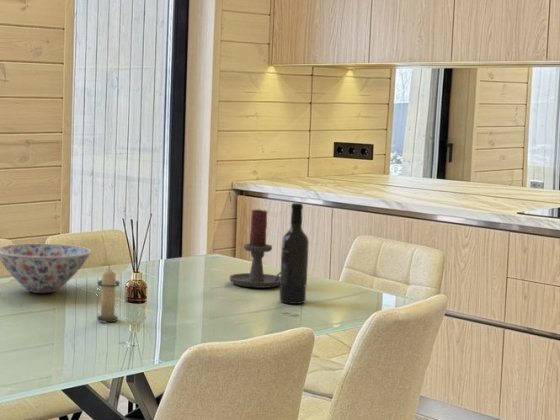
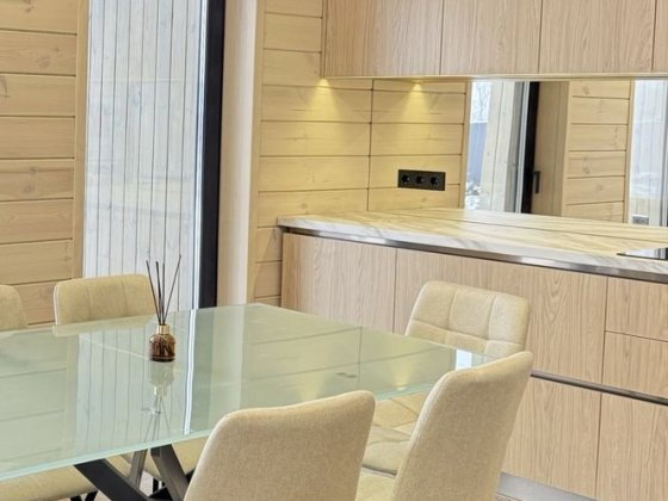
- wine bottle [278,202,310,305]
- candle holder [228,209,281,289]
- candle [96,265,121,323]
- bowl [0,243,92,294]
